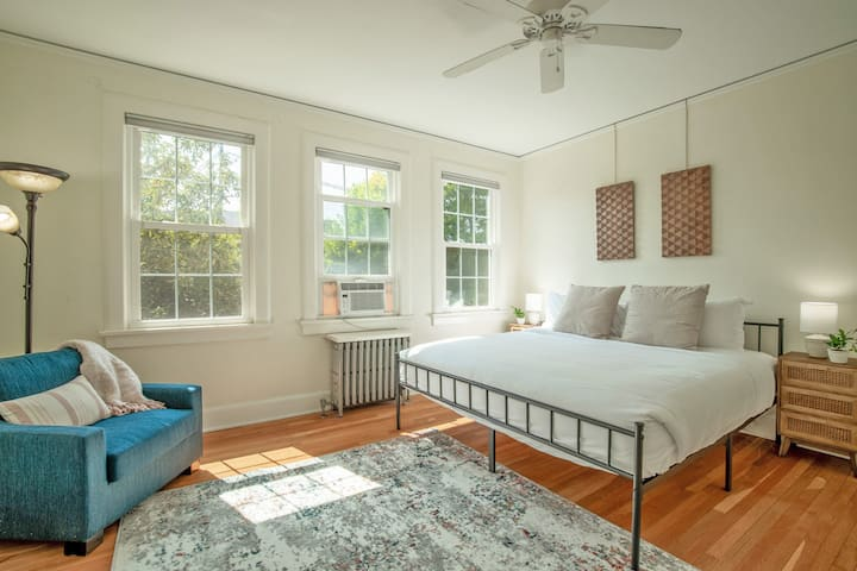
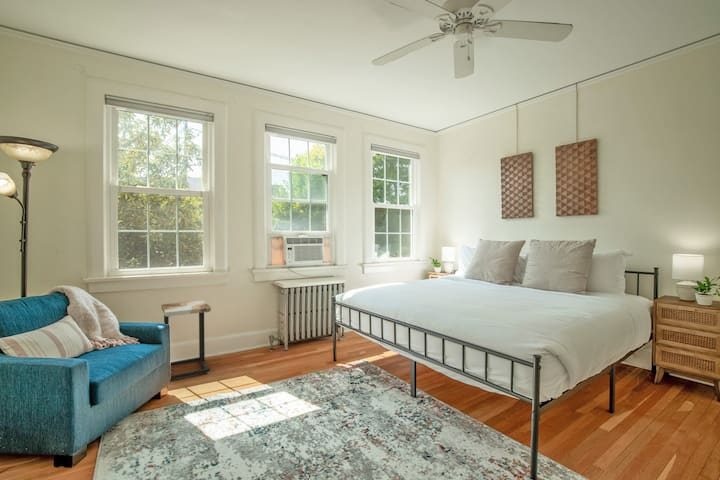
+ side table [161,300,212,382]
